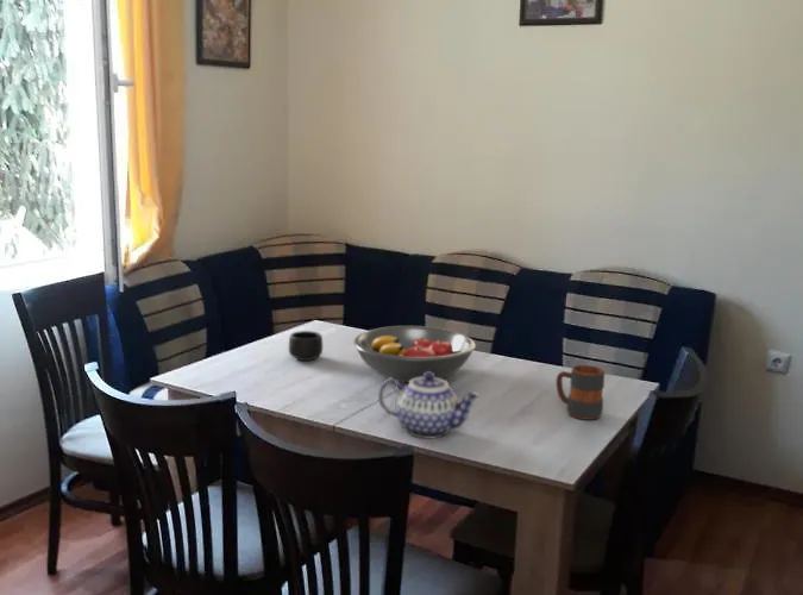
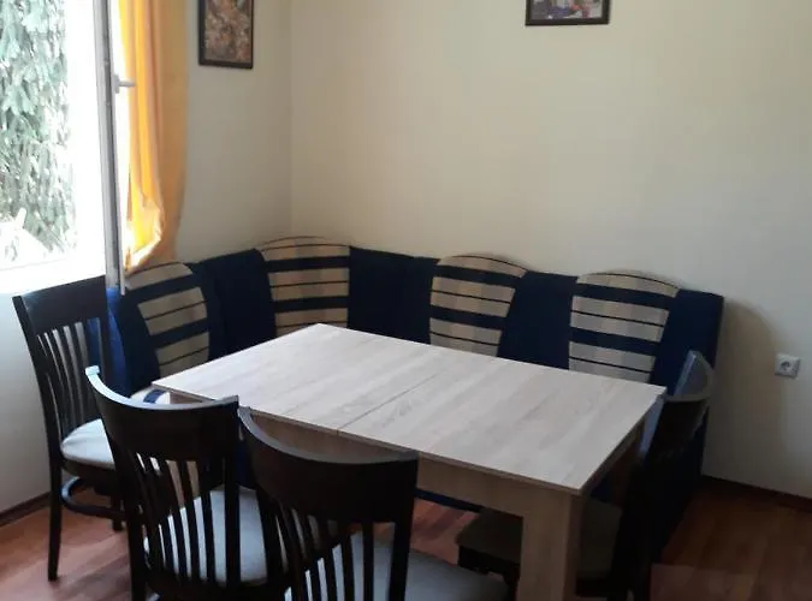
- teapot [377,371,479,440]
- fruit bowl [353,325,477,383]
- mug [554,364,606,421]
- mug [288,330,324,362]
